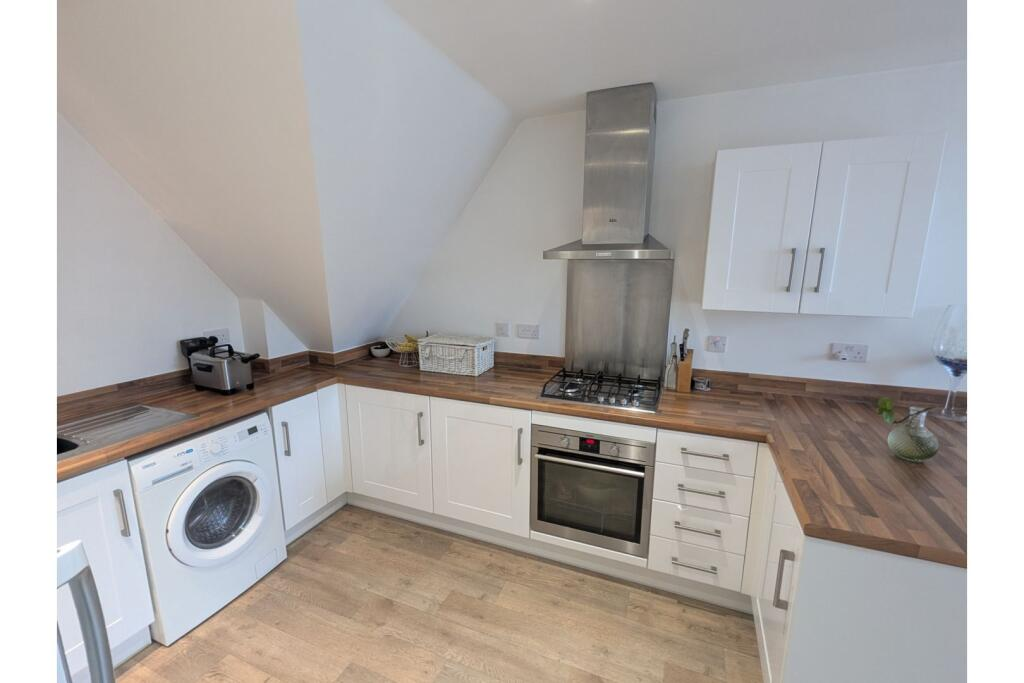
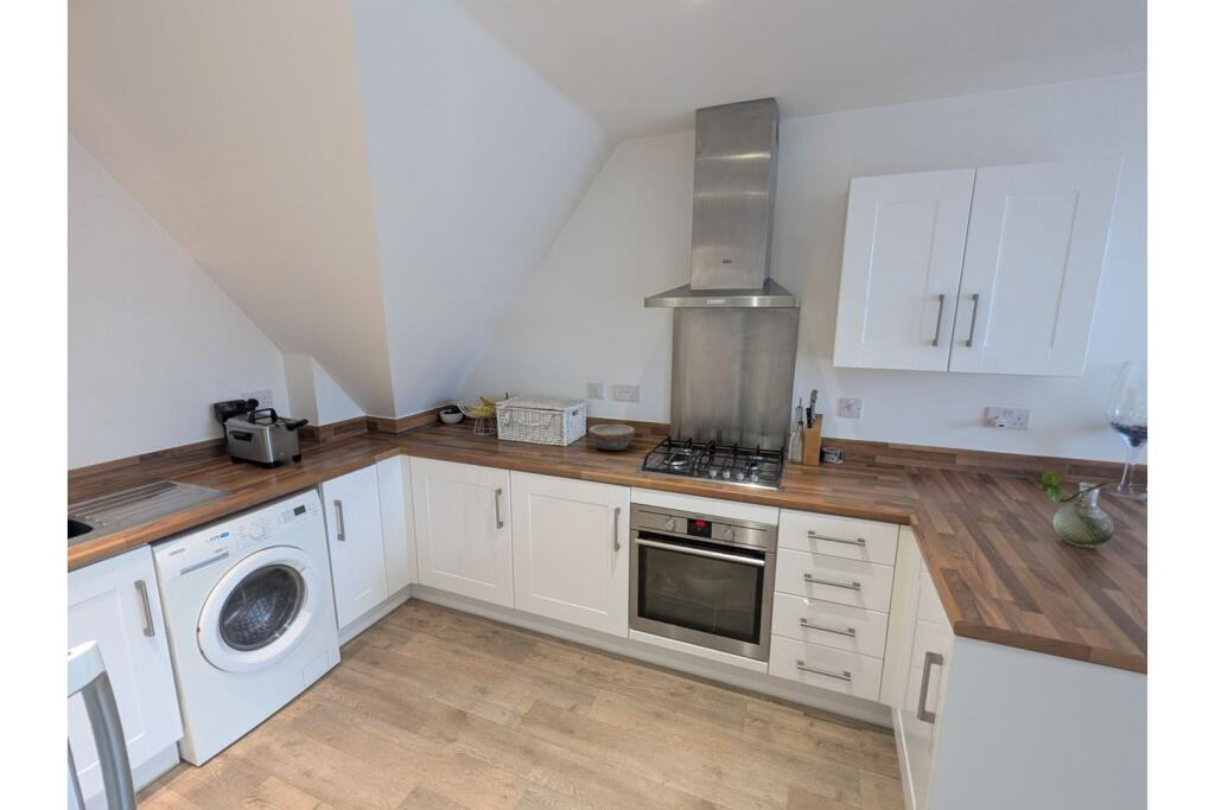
+ bowl [587,423,636,451]
